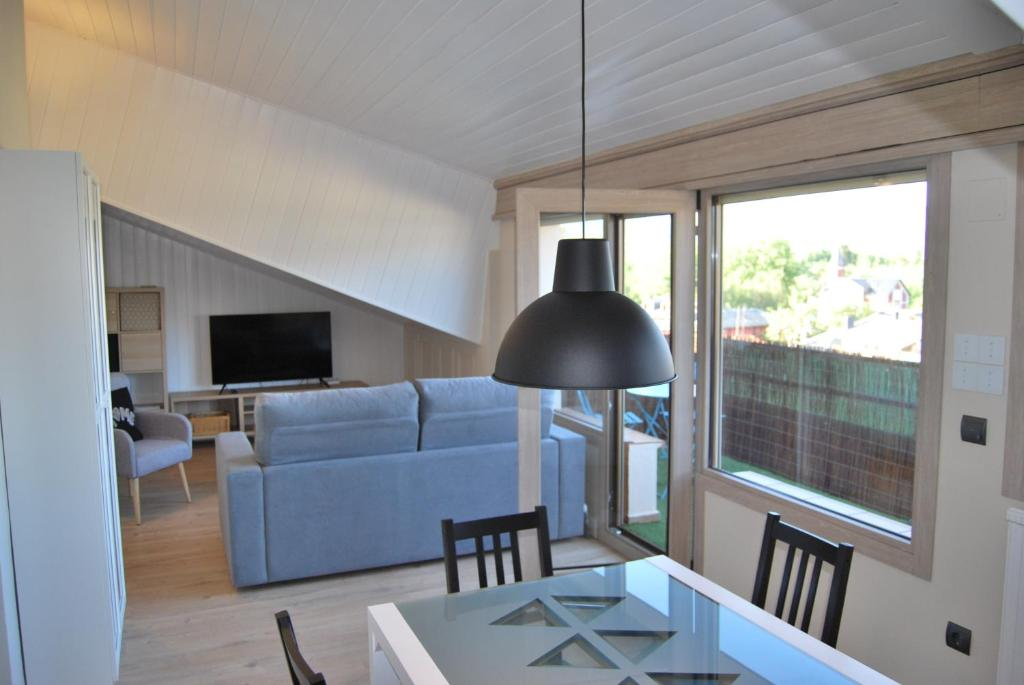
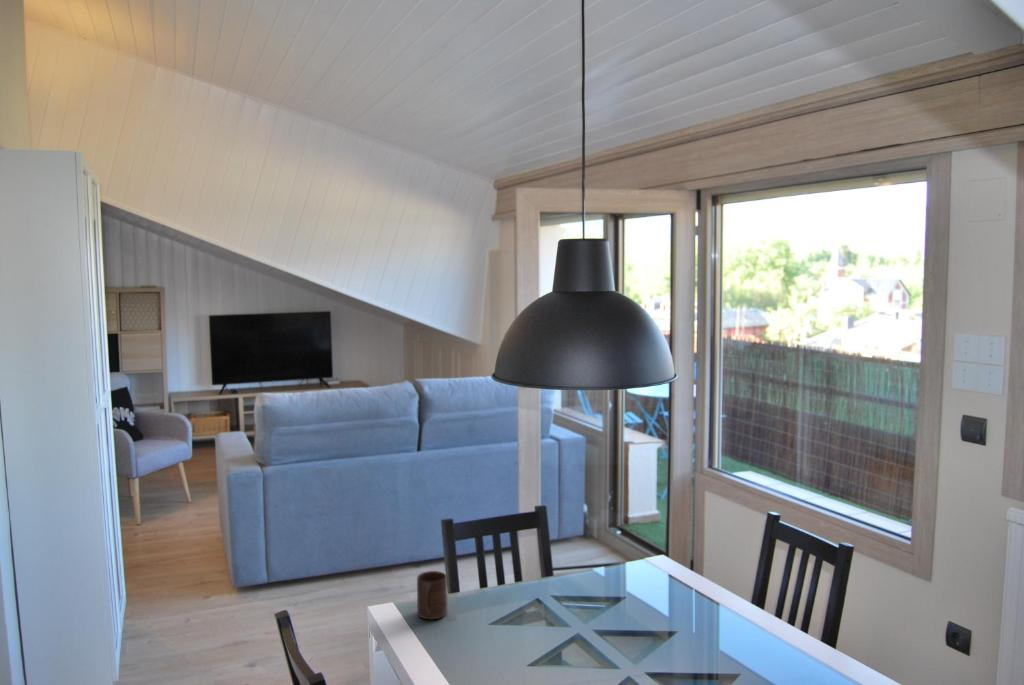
+ cup [416,570,448,621]
